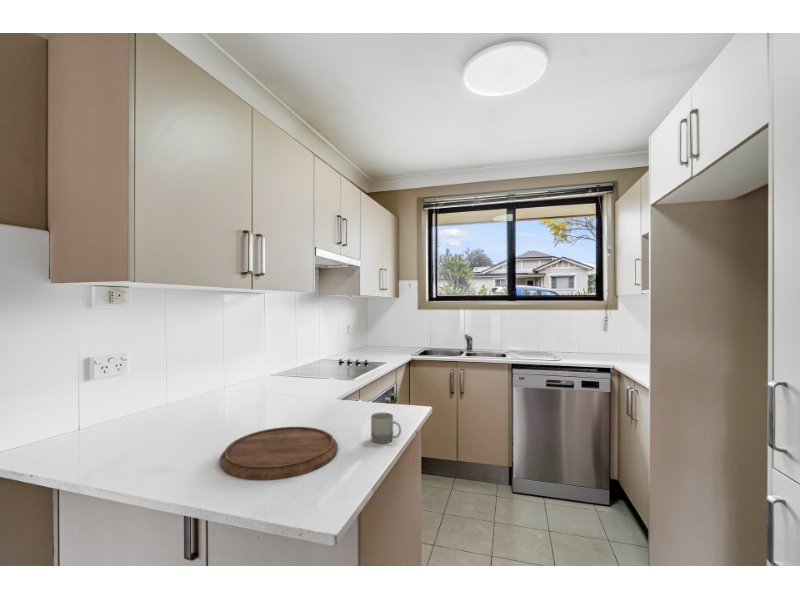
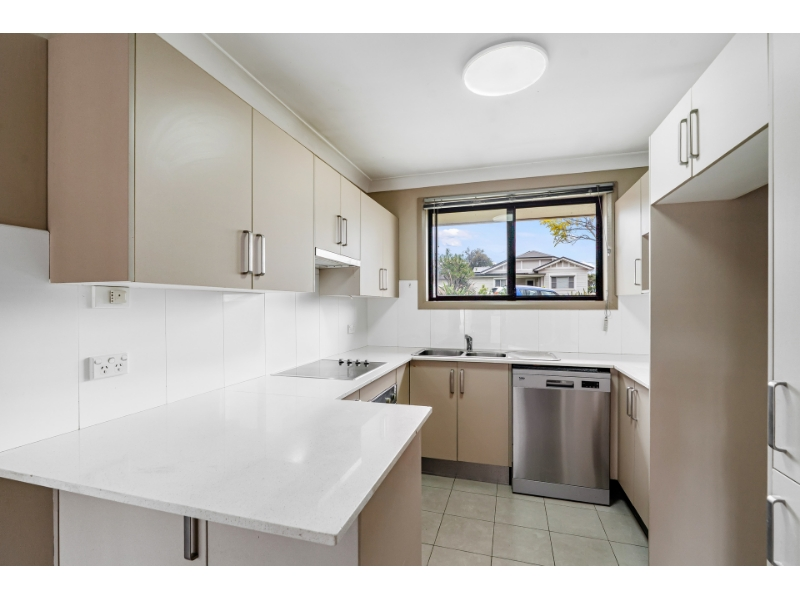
- cup [370,412,402,444]
- cutting board [219,426,339,481]
